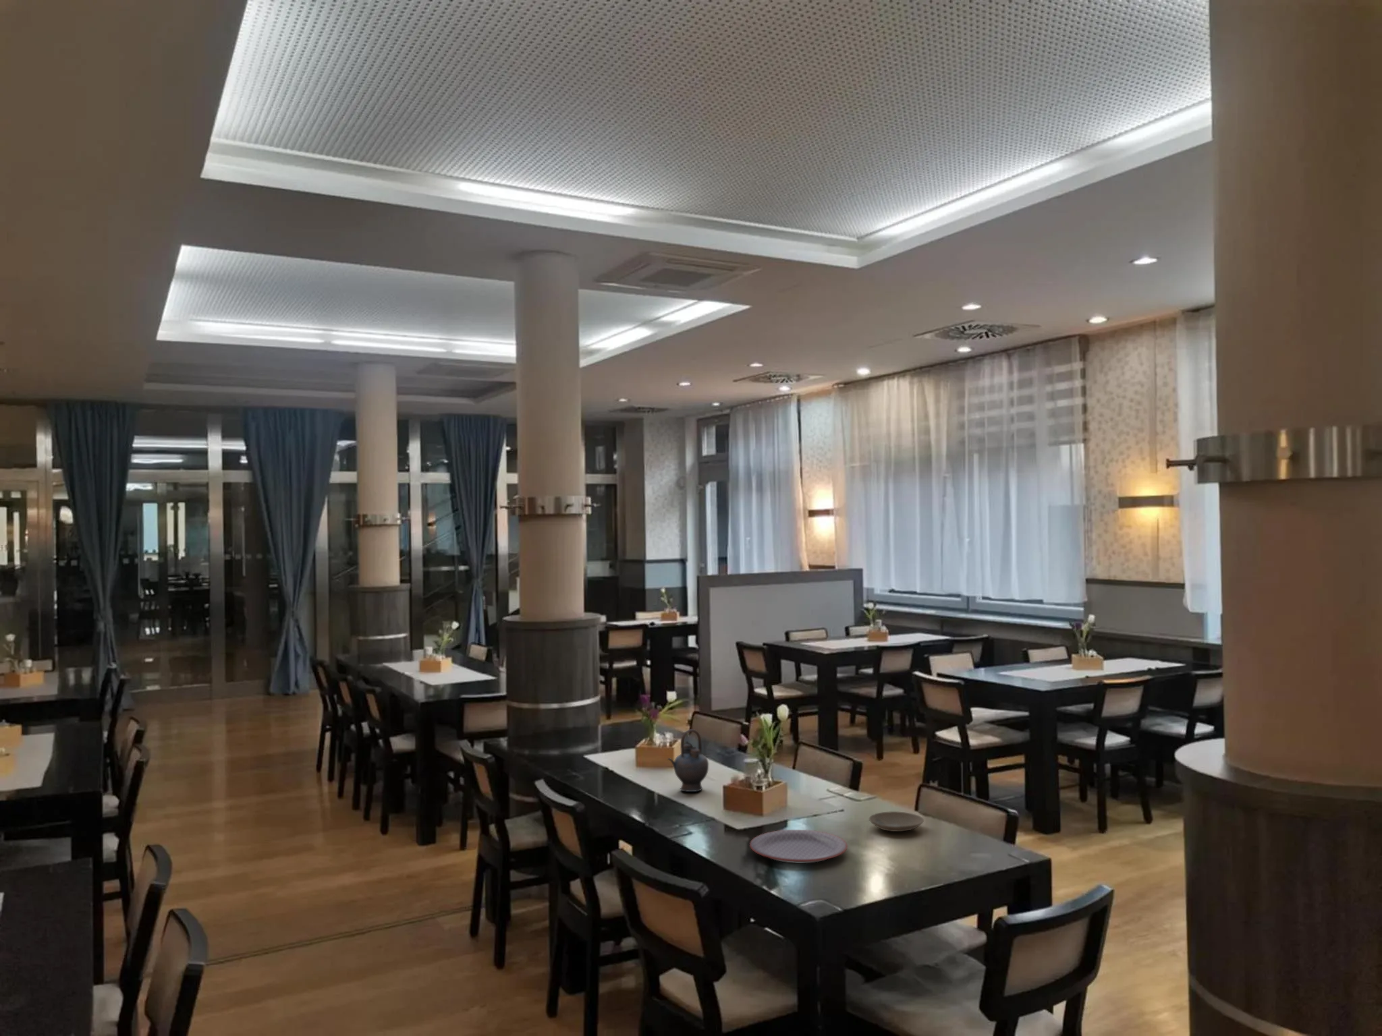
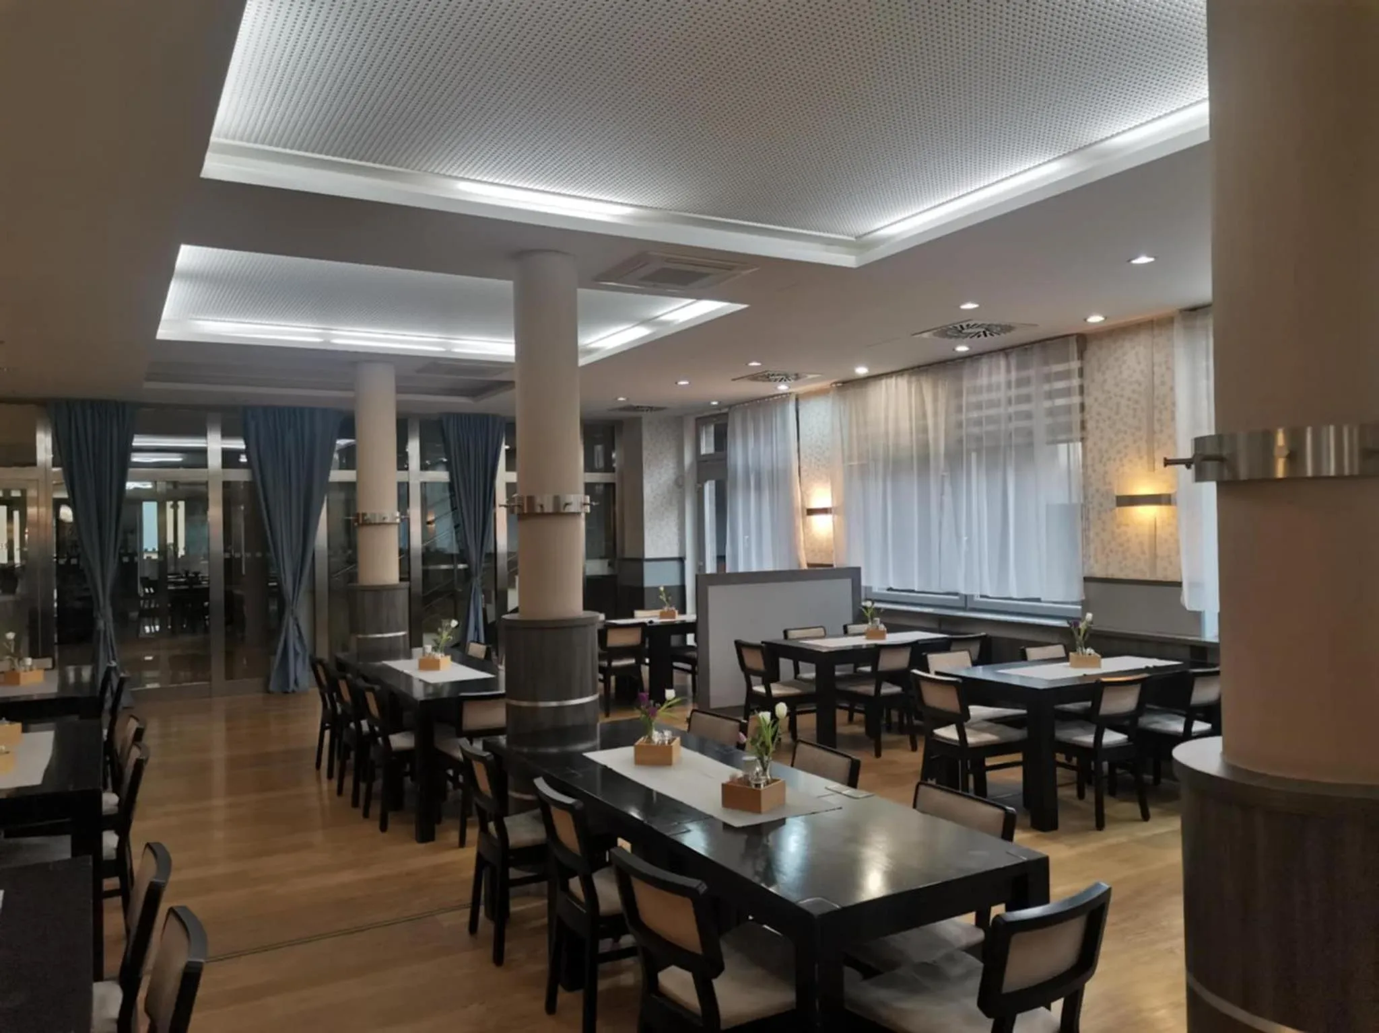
- plate [868,811,925,832]
- plate [749,829,848,864]
- teapot [667,728,709,792]
